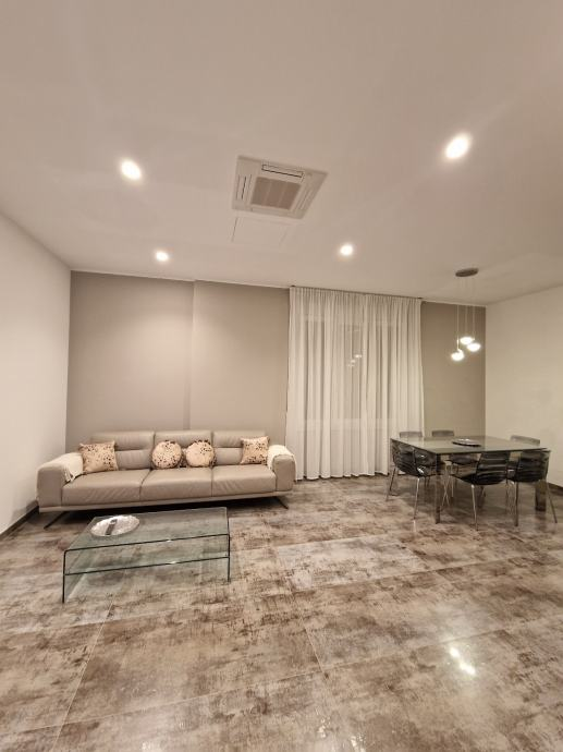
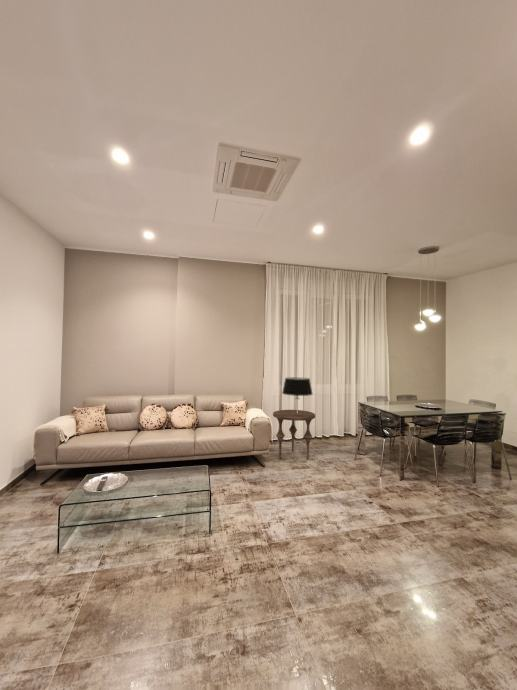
+ table lamp [281,376,314,413]
+ side table [272,409,316,461]
